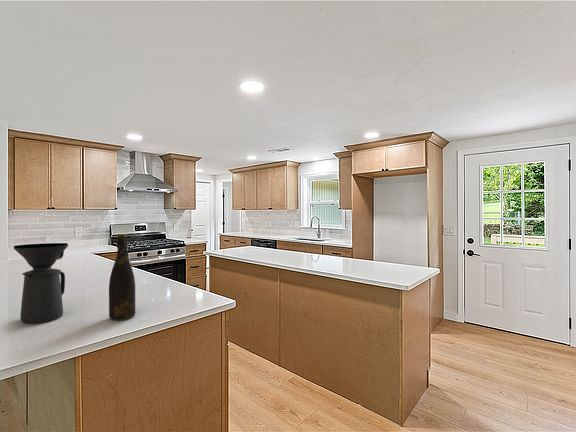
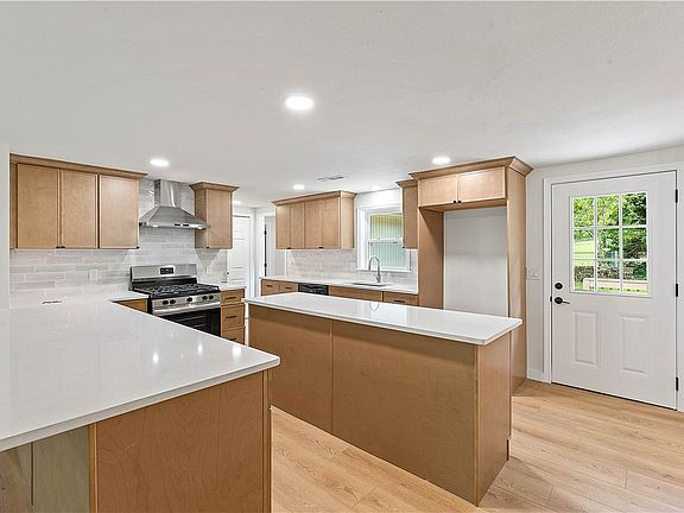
- coffee maker [13,242,69,324]
- bottle [108,233,136,321]
